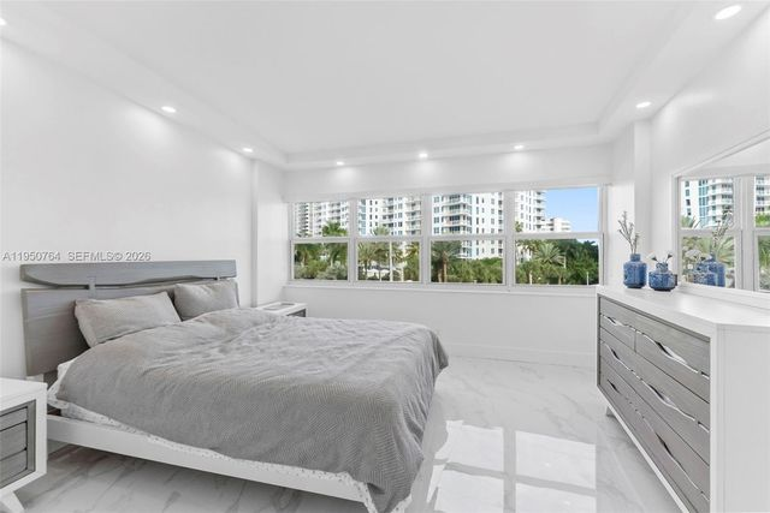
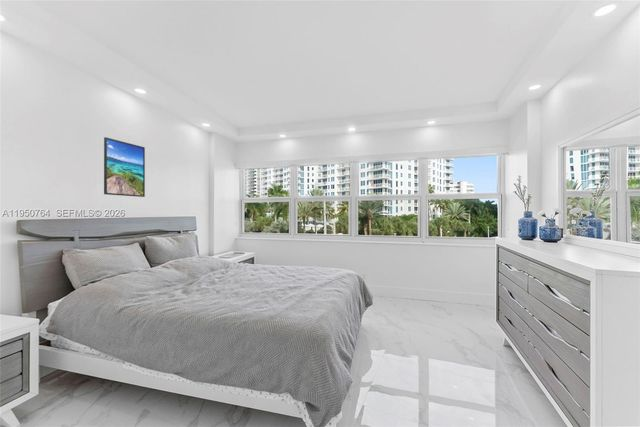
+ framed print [103,136,146,198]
